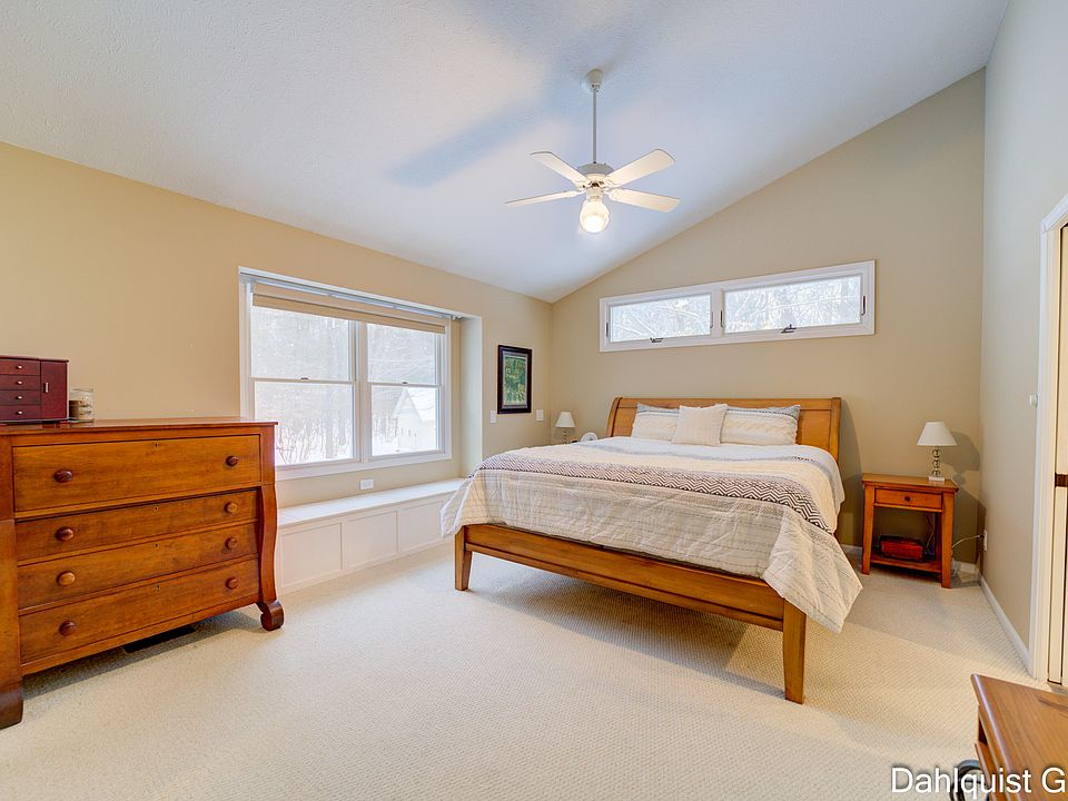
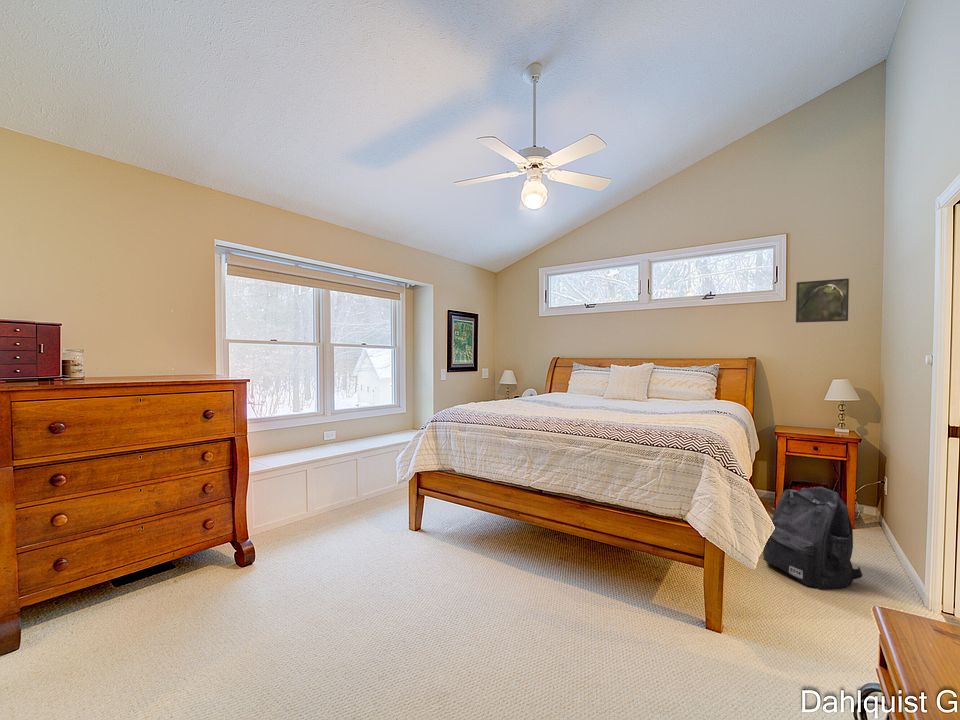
+ backpack [762,486,864,591]
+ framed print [795,277,850,324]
